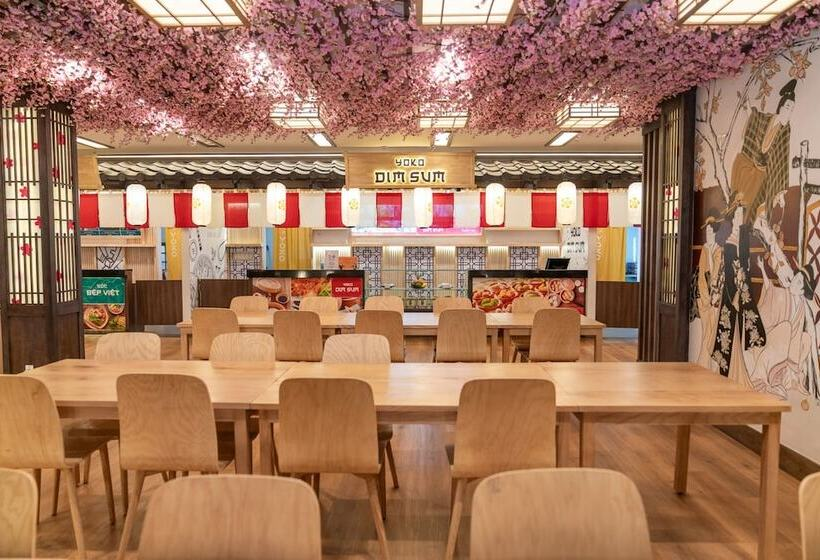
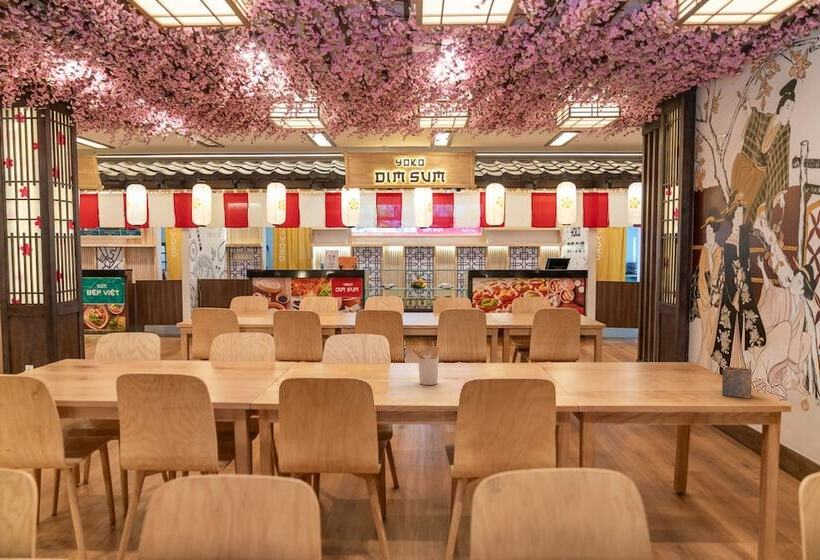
+ napkin holder [721,359,753,399]
+ utensil holder [410,345,440,386]
